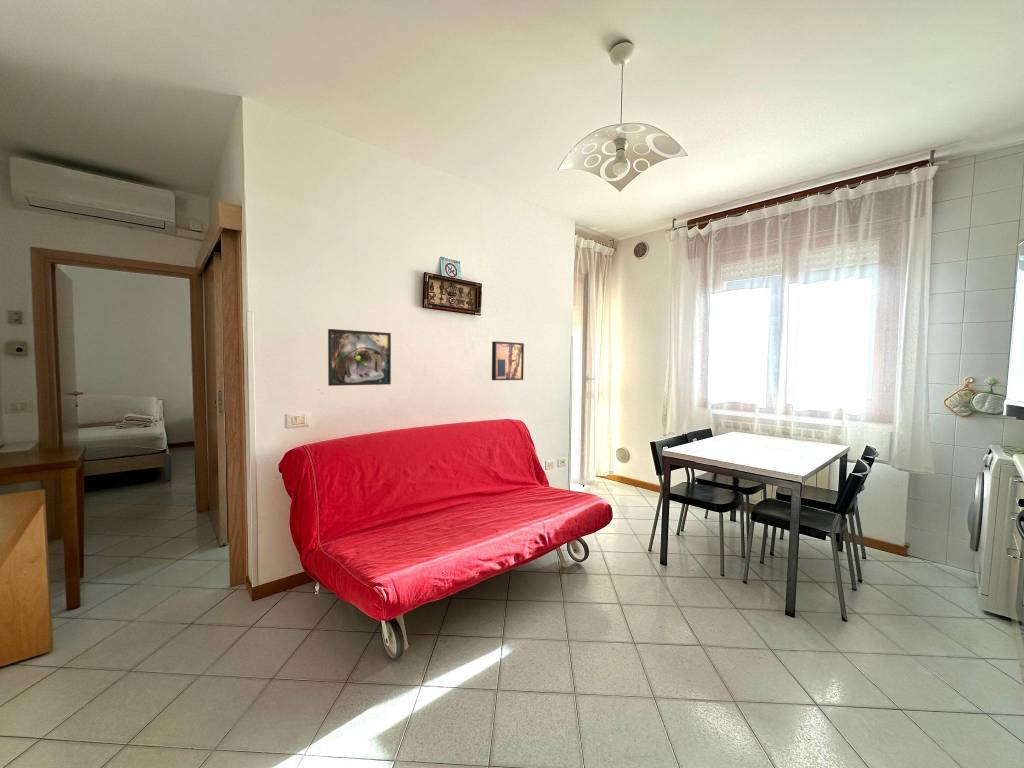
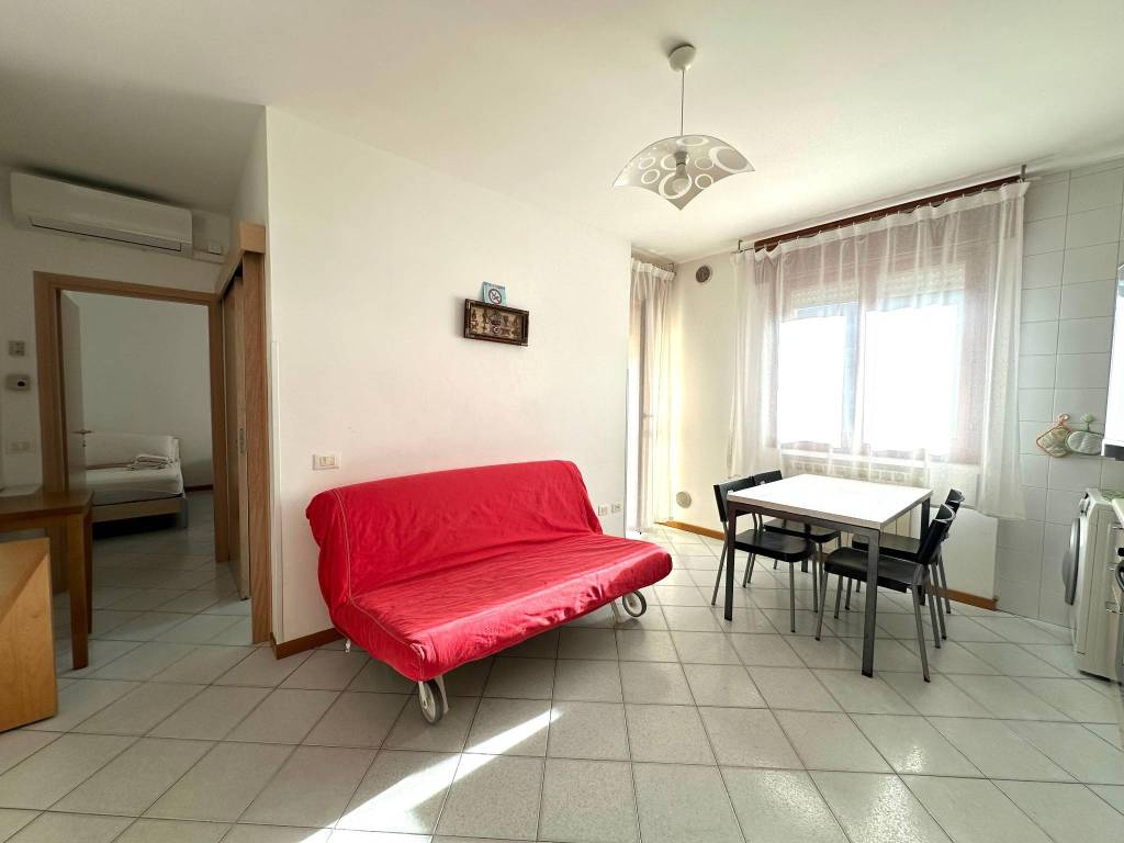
- wall art [491,340,525,381]
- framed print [327,328,392,387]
